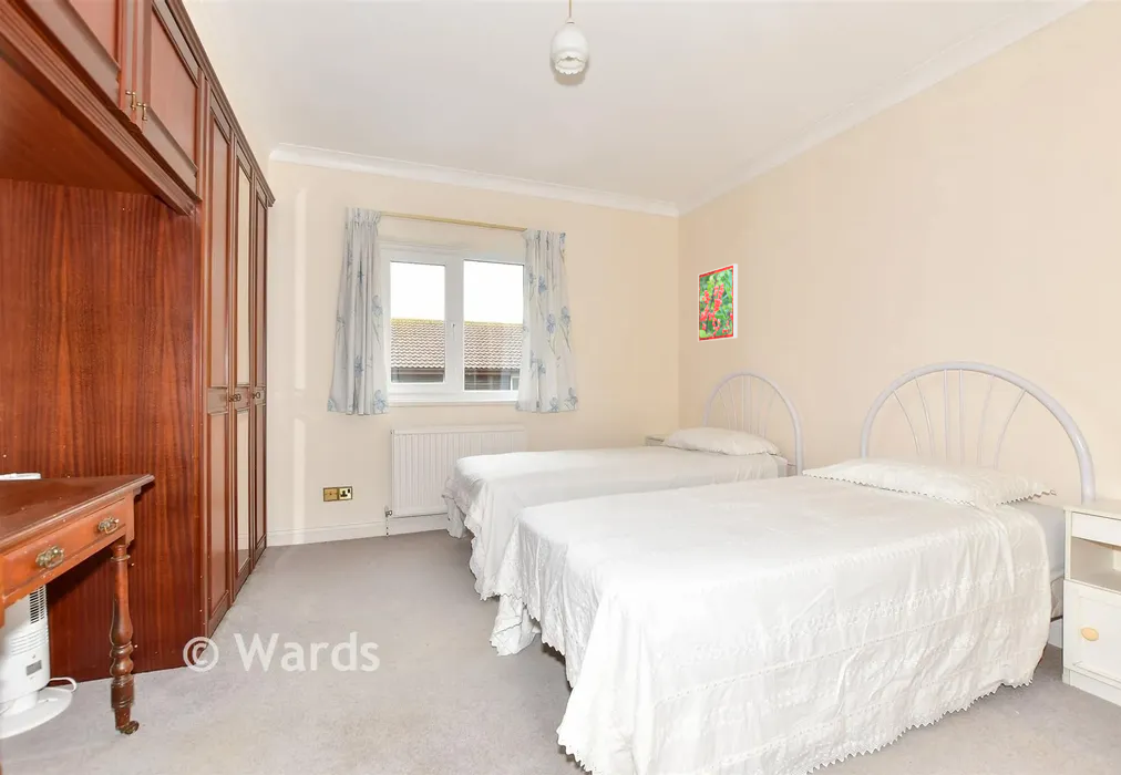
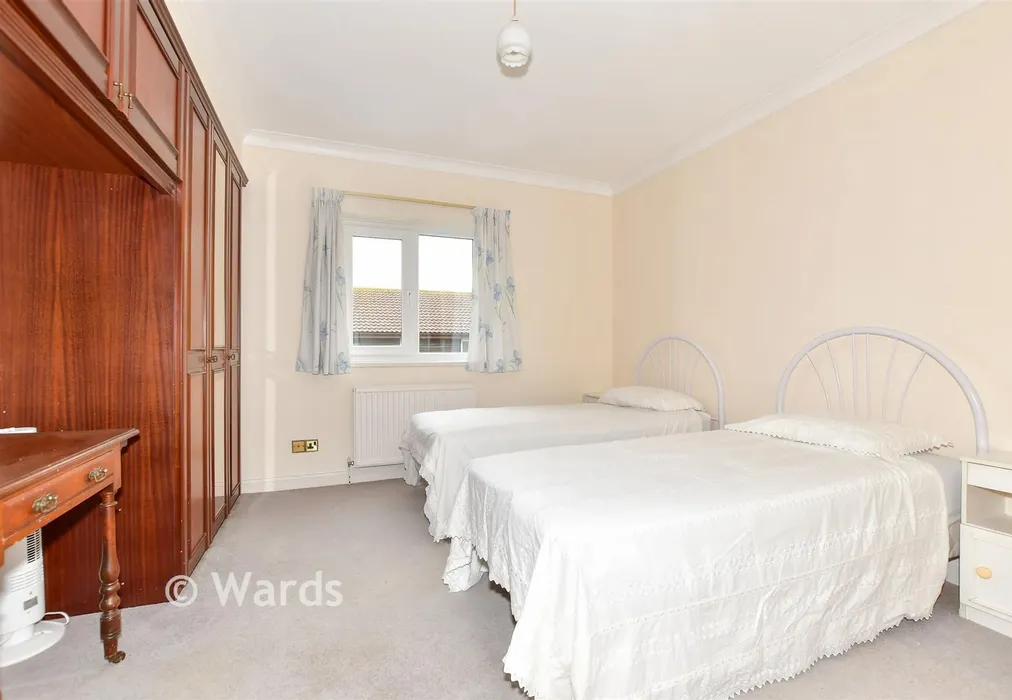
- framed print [697,262,739,343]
